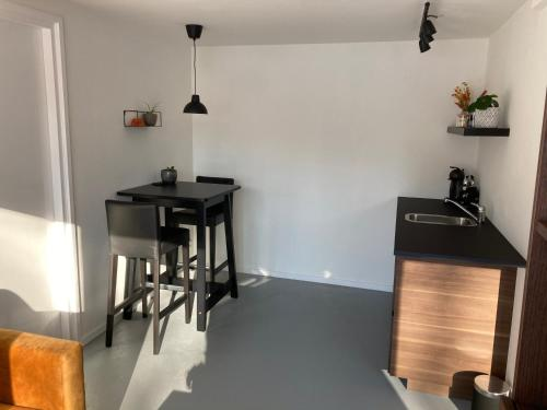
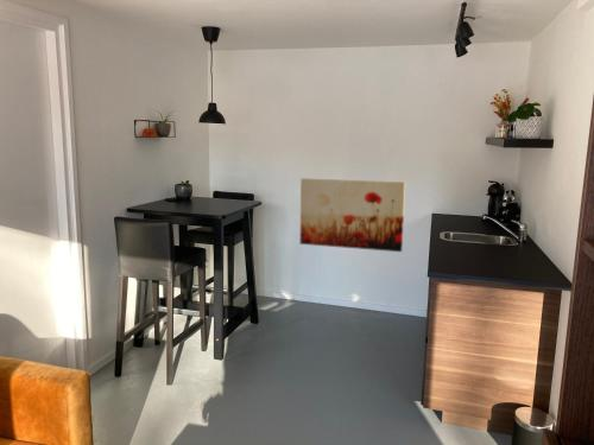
+ wall art [299,177,406,253]
